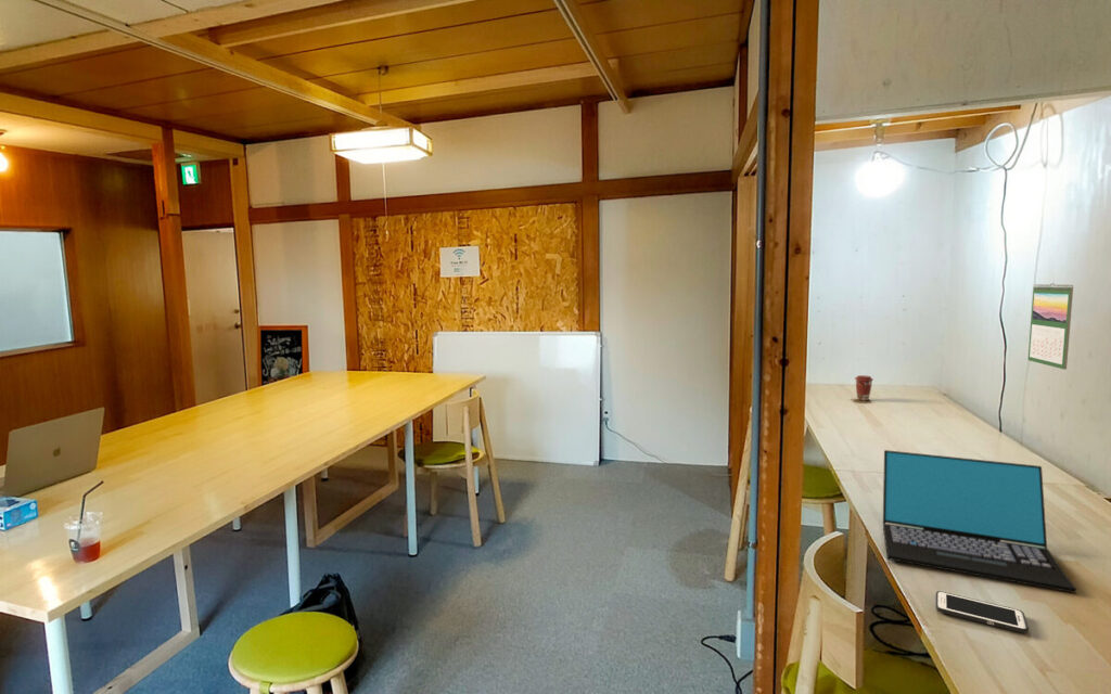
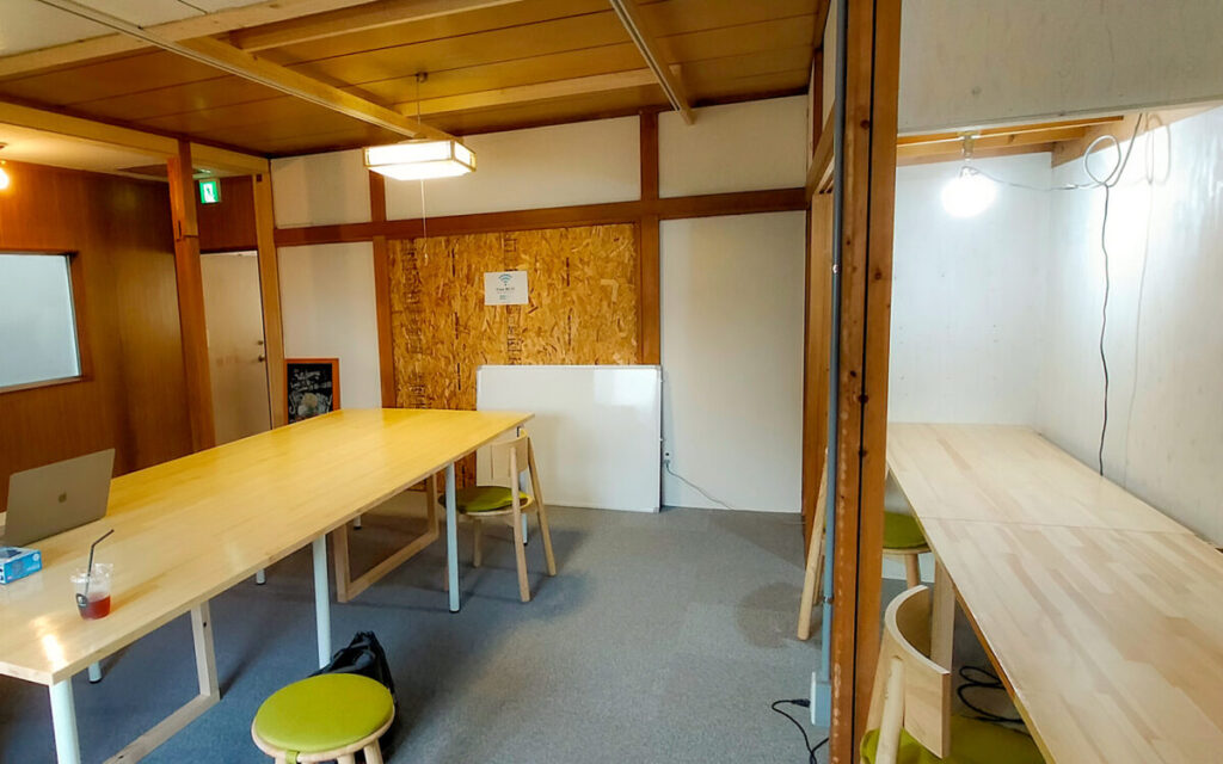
- calendar [1027,282,1074,371]
- coffee cup [854,374,874,401]
- laptop [882,449,1077,594]
- cell phone [935,590,1029,634]
